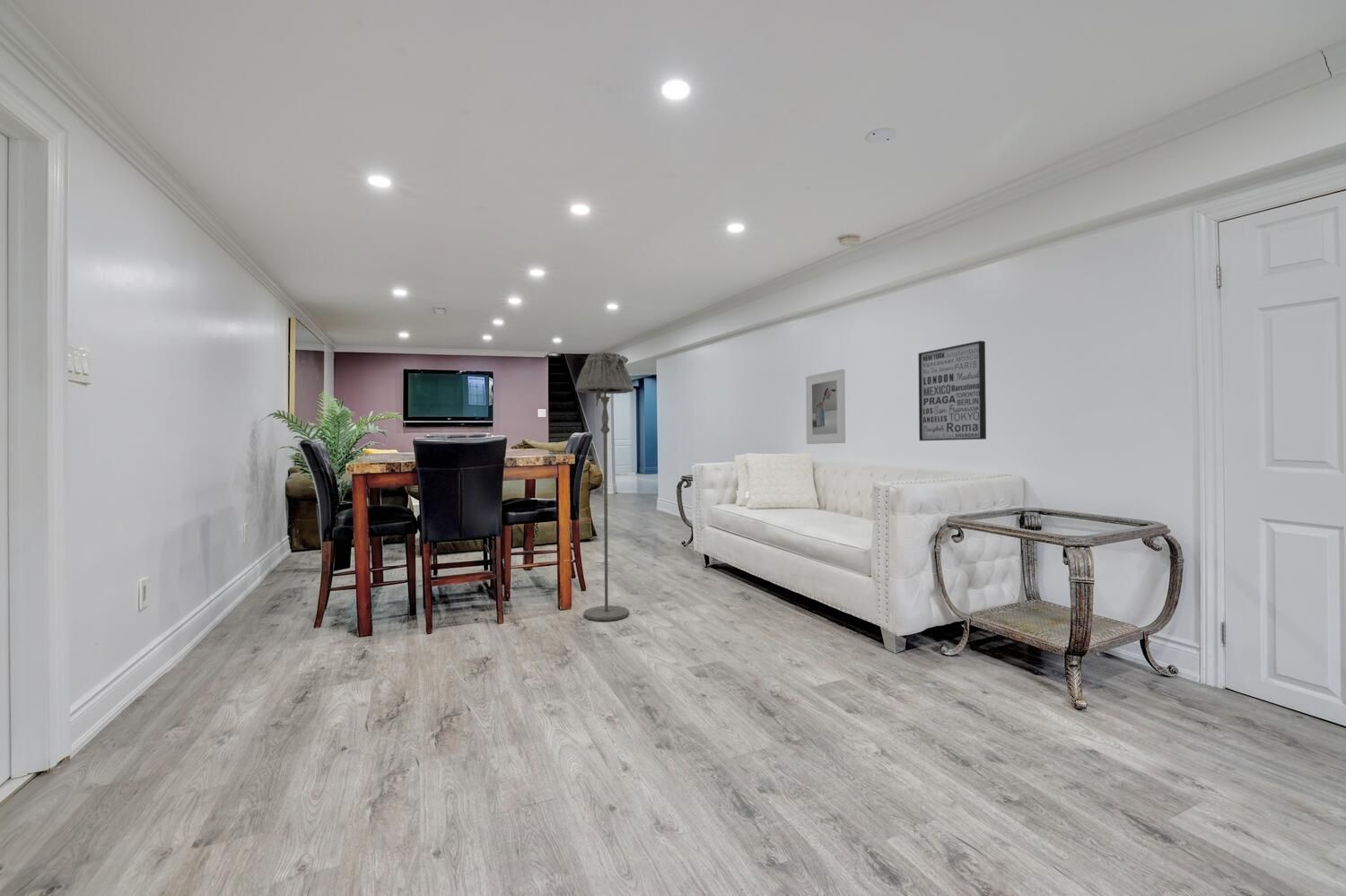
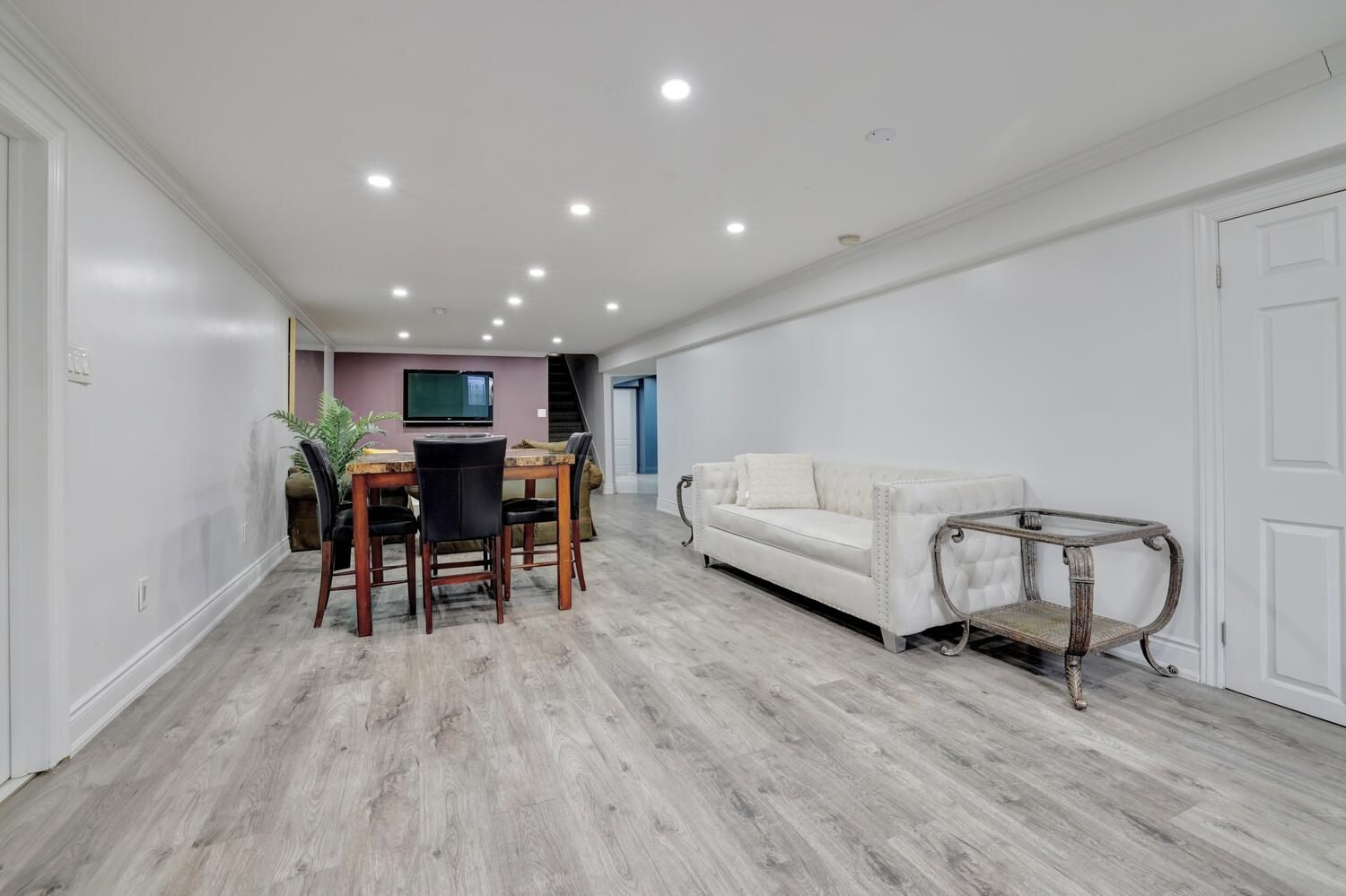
- wall art [918,340,987,441]
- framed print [805,369,846,445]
- floor lamp [574,352,634,622]
